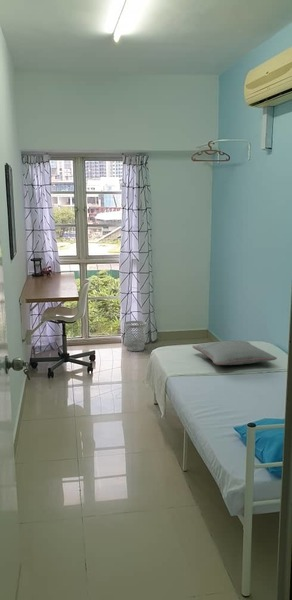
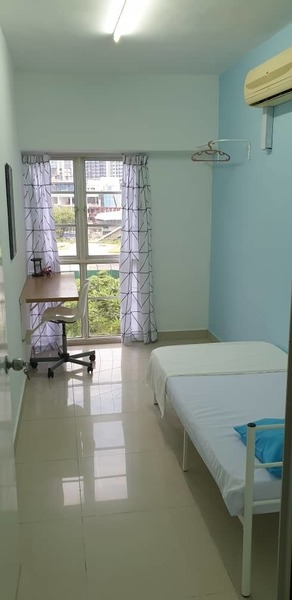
- wastebasket [124,320,147,352]
- pillow [191,339,278,366]
